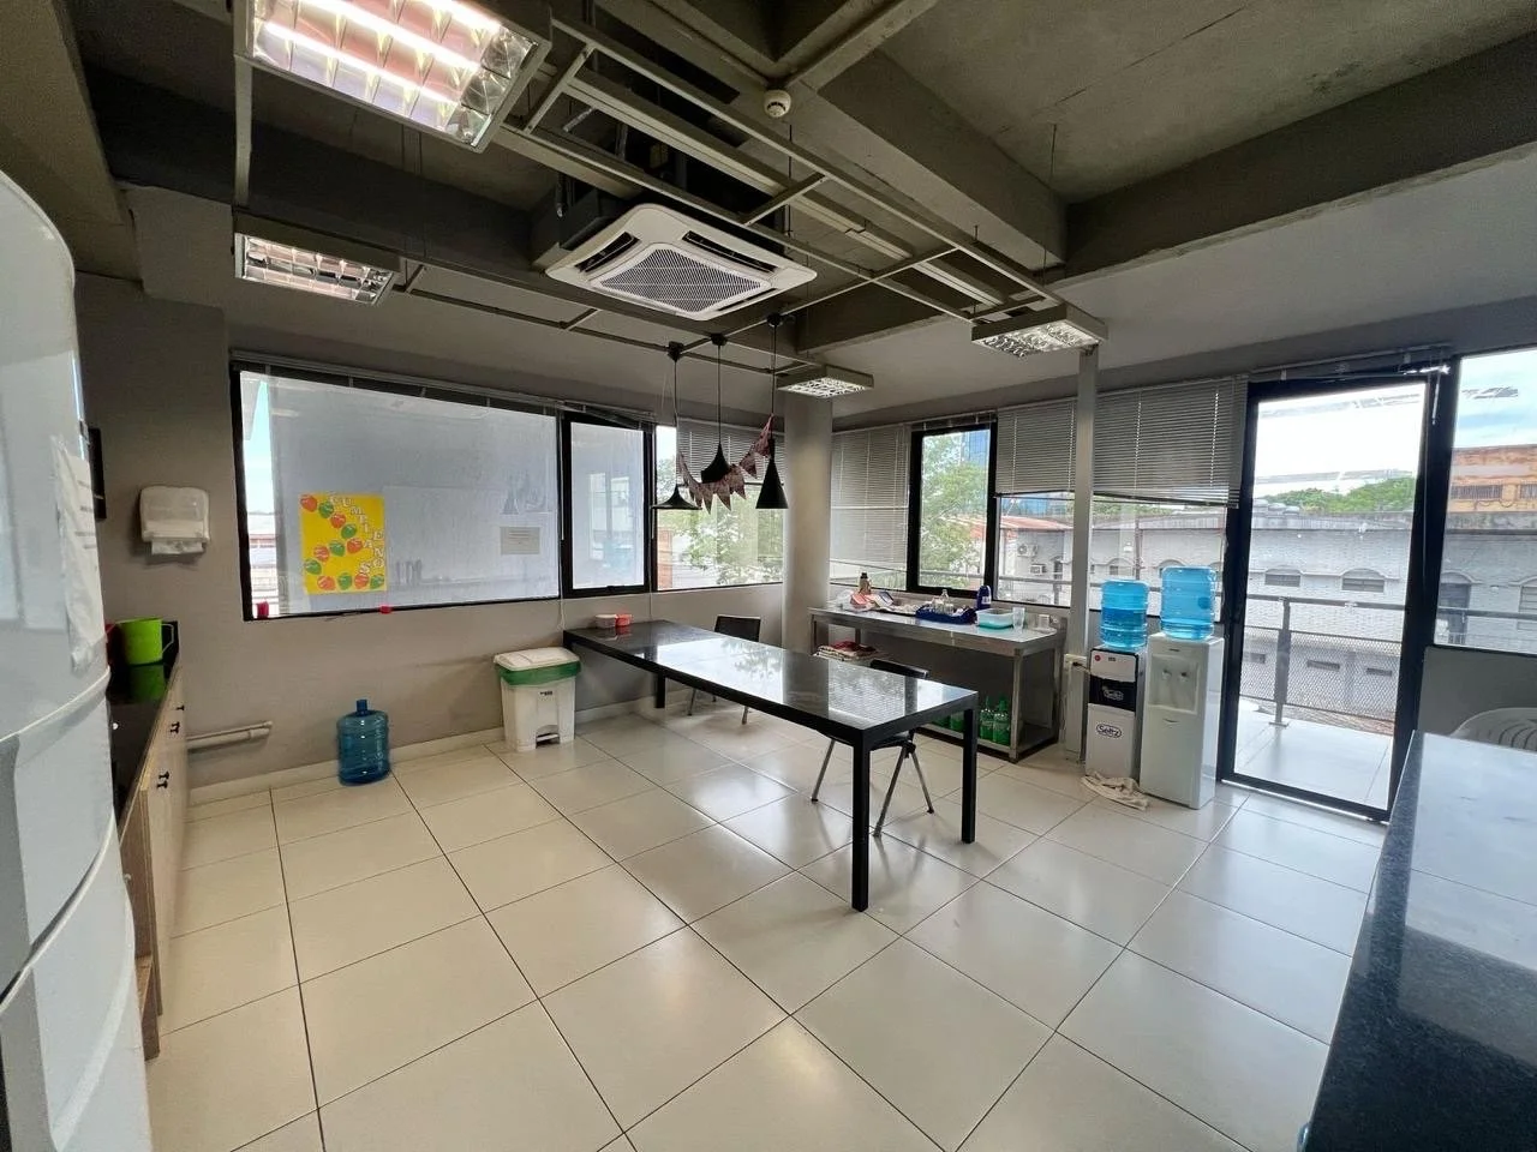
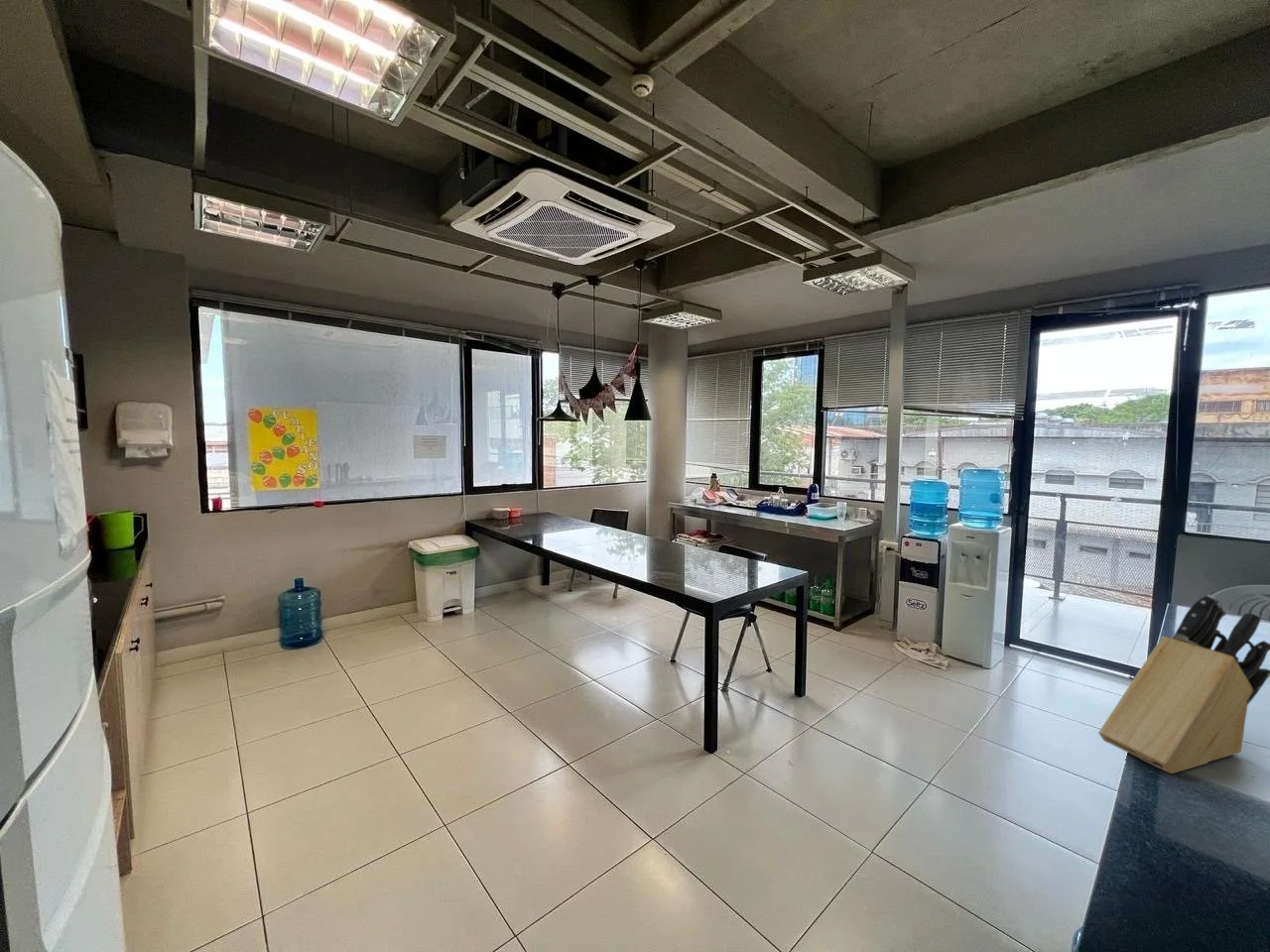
+ knife block [1097,594,1270,774]
